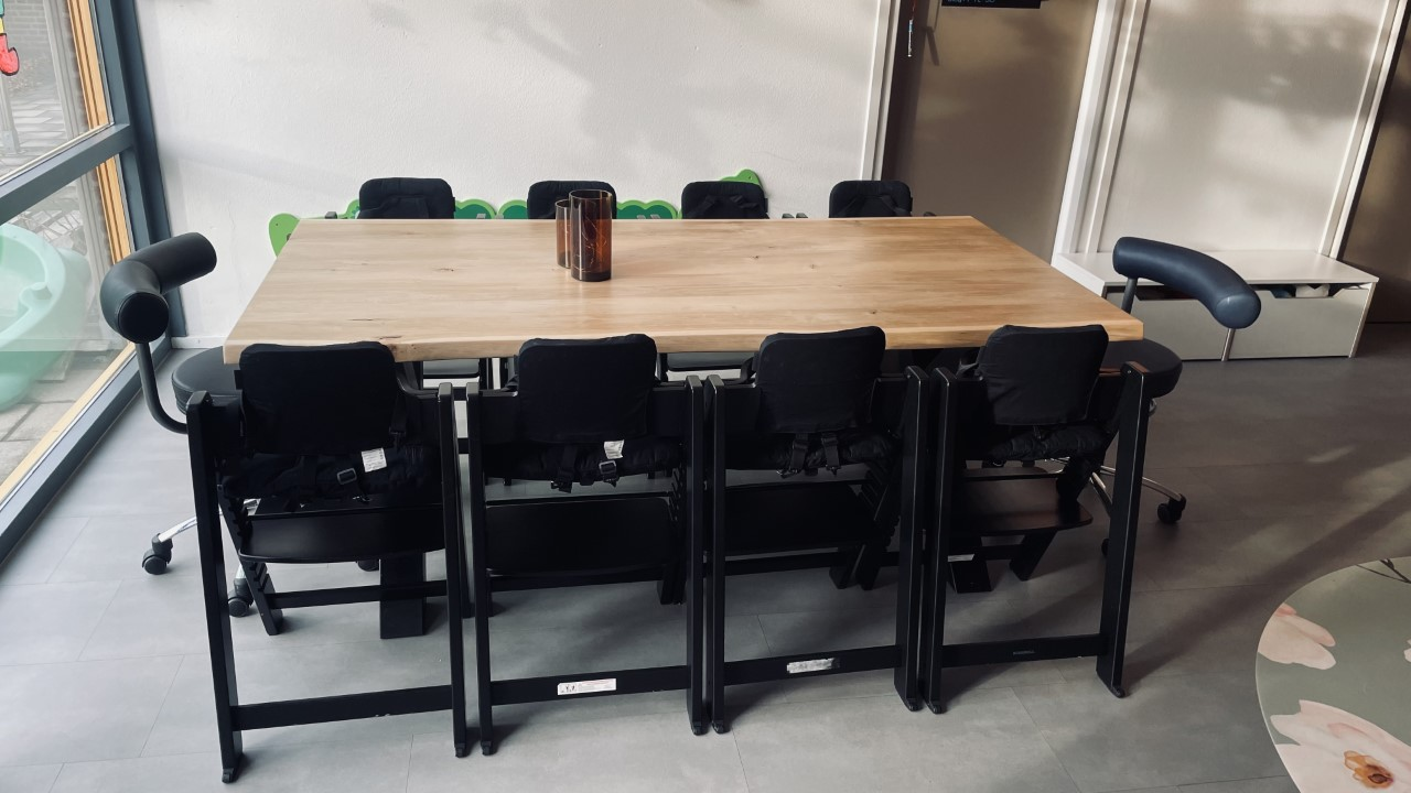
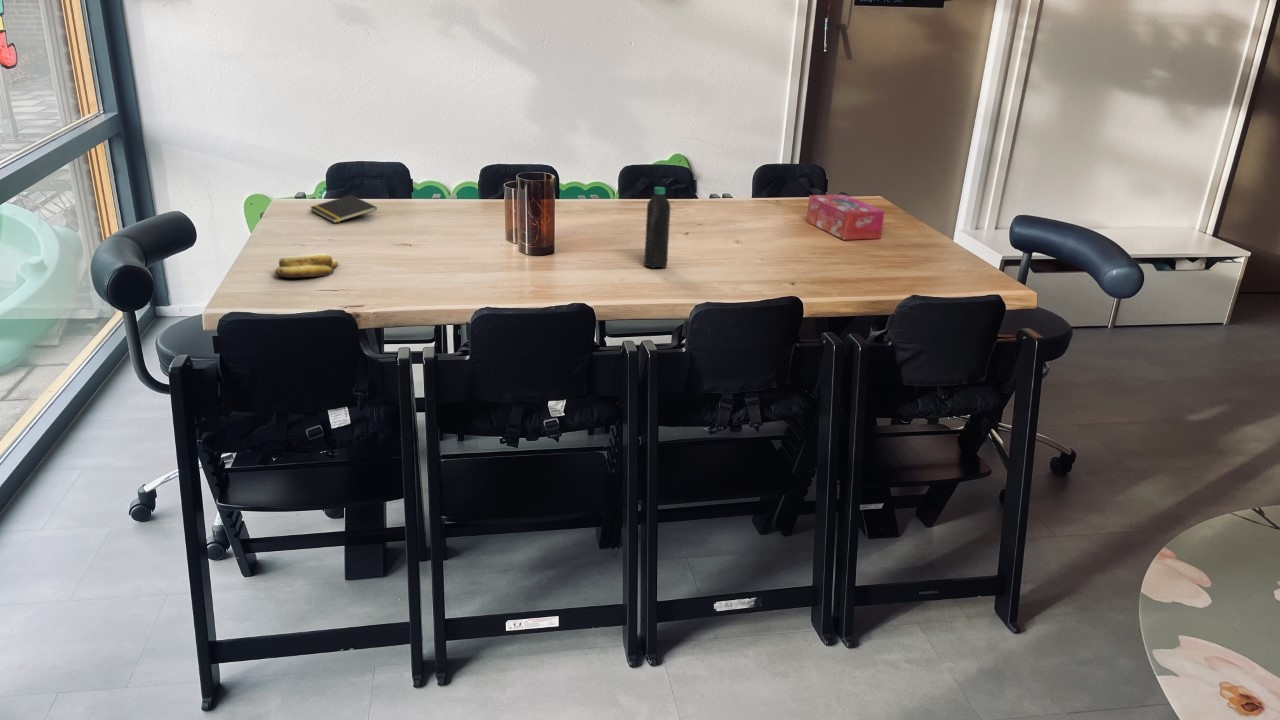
+ tissue box [806,194,886,241]
+ water bottle [643,186,672,270]
+ notepad [309,194,378,224]
+ banana [274,253,339,279]
